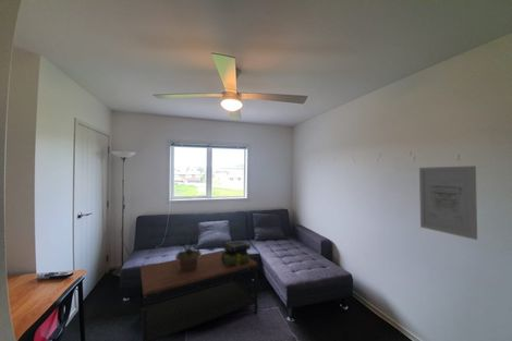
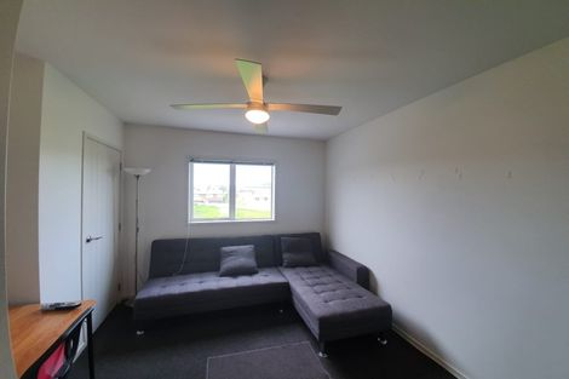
- stack of books [221,240,252,267]
- wall art [418,165,478,241]
- potted plant [171,229,204,272]
- coffee table [139,249,258,341]
